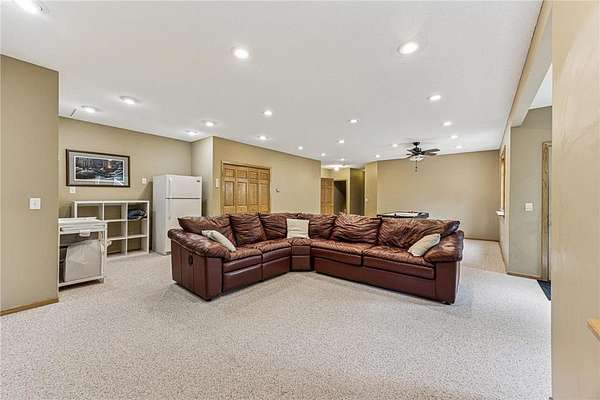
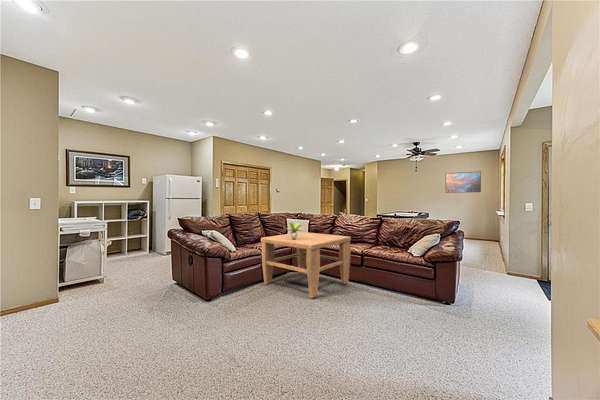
+ coffee table [260,231,352,299]
+ potted plant [284,222,306,240]
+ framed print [444,170,482,194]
